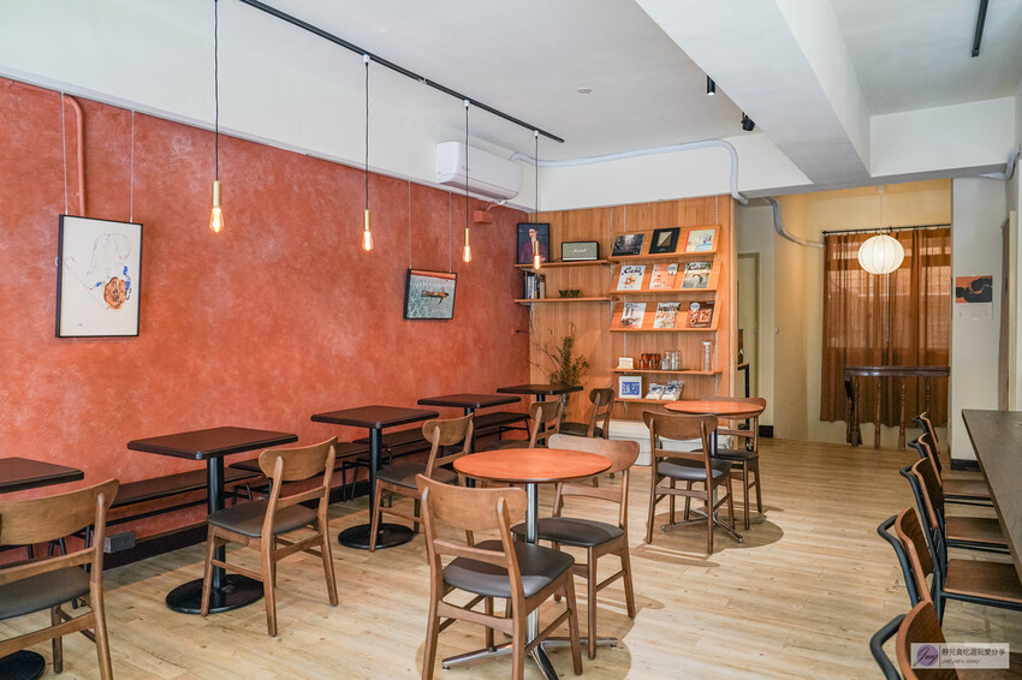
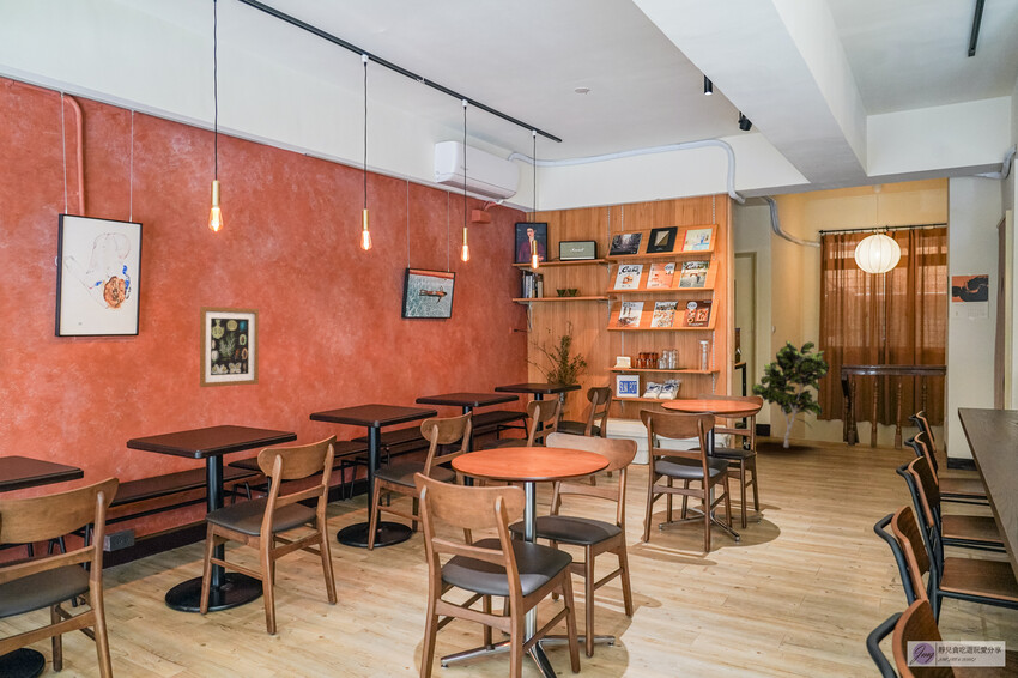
+ wall art [199,305,260,388]
+ indoor plant [751,340,831,449]
